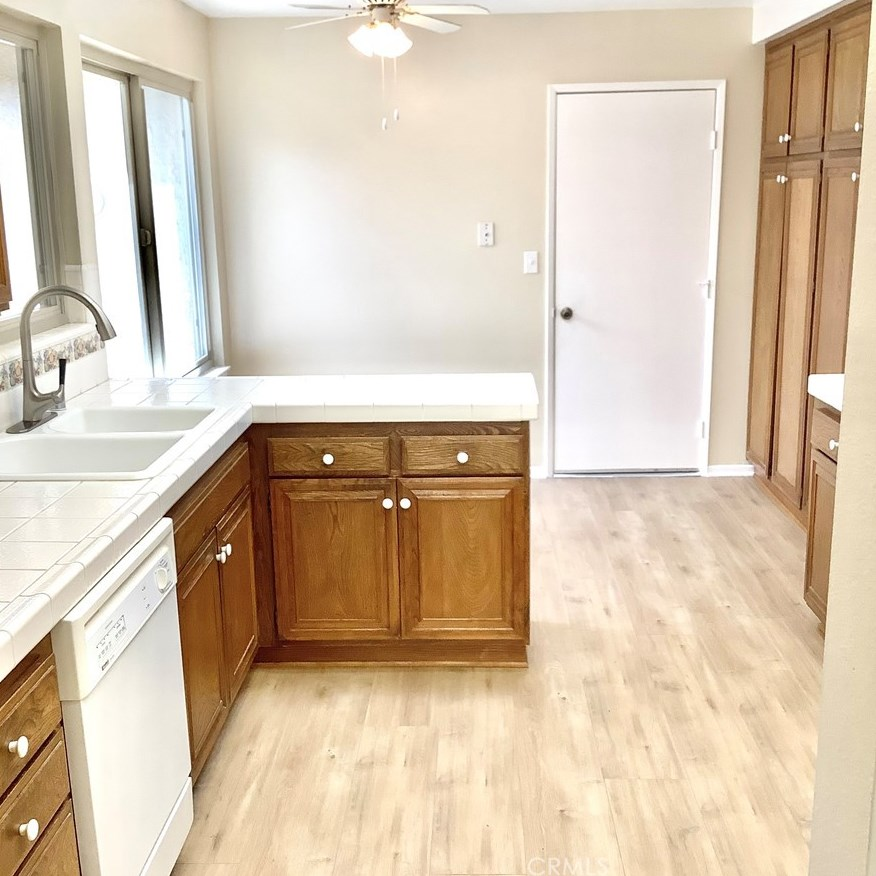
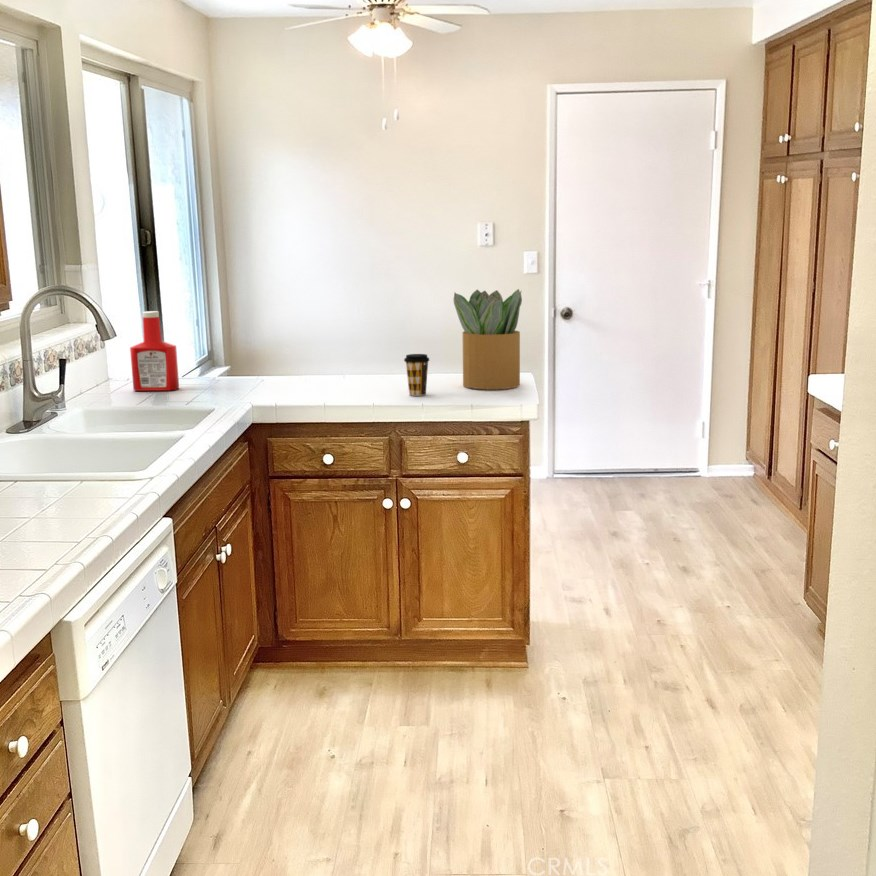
+ potted plant [452,288,523,390]
+ soap bottle [129,310,180,392]
+ coffee cup [403,353,431,397]
